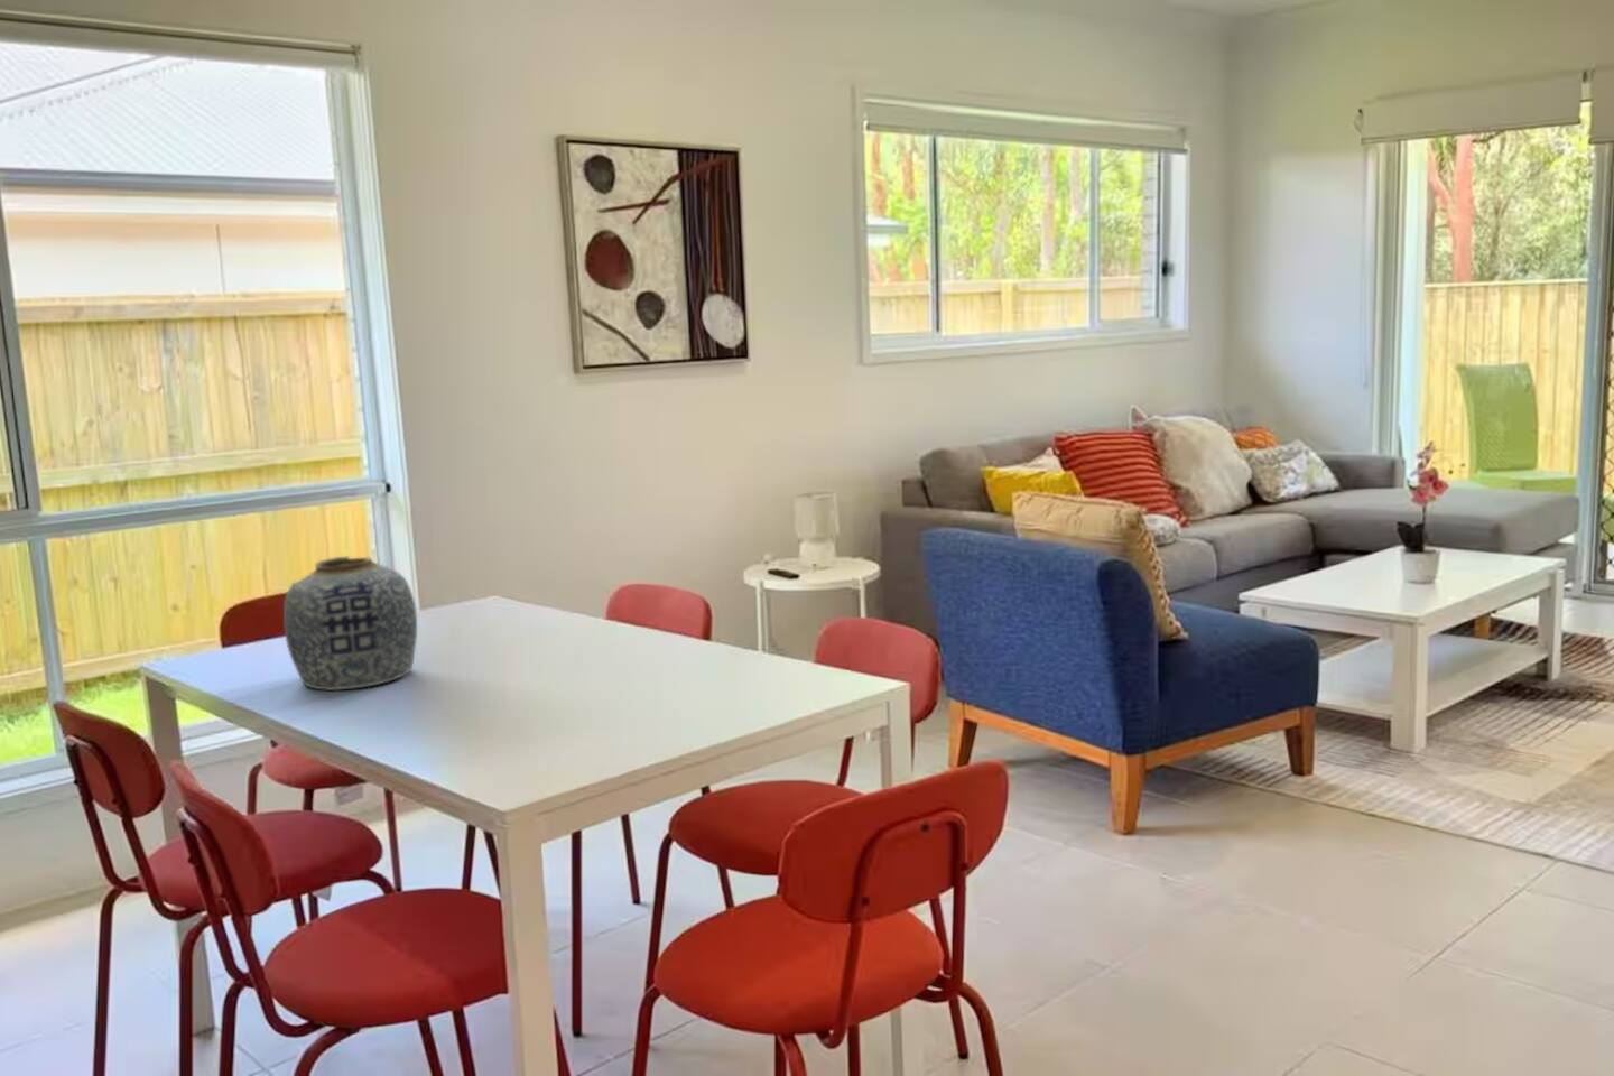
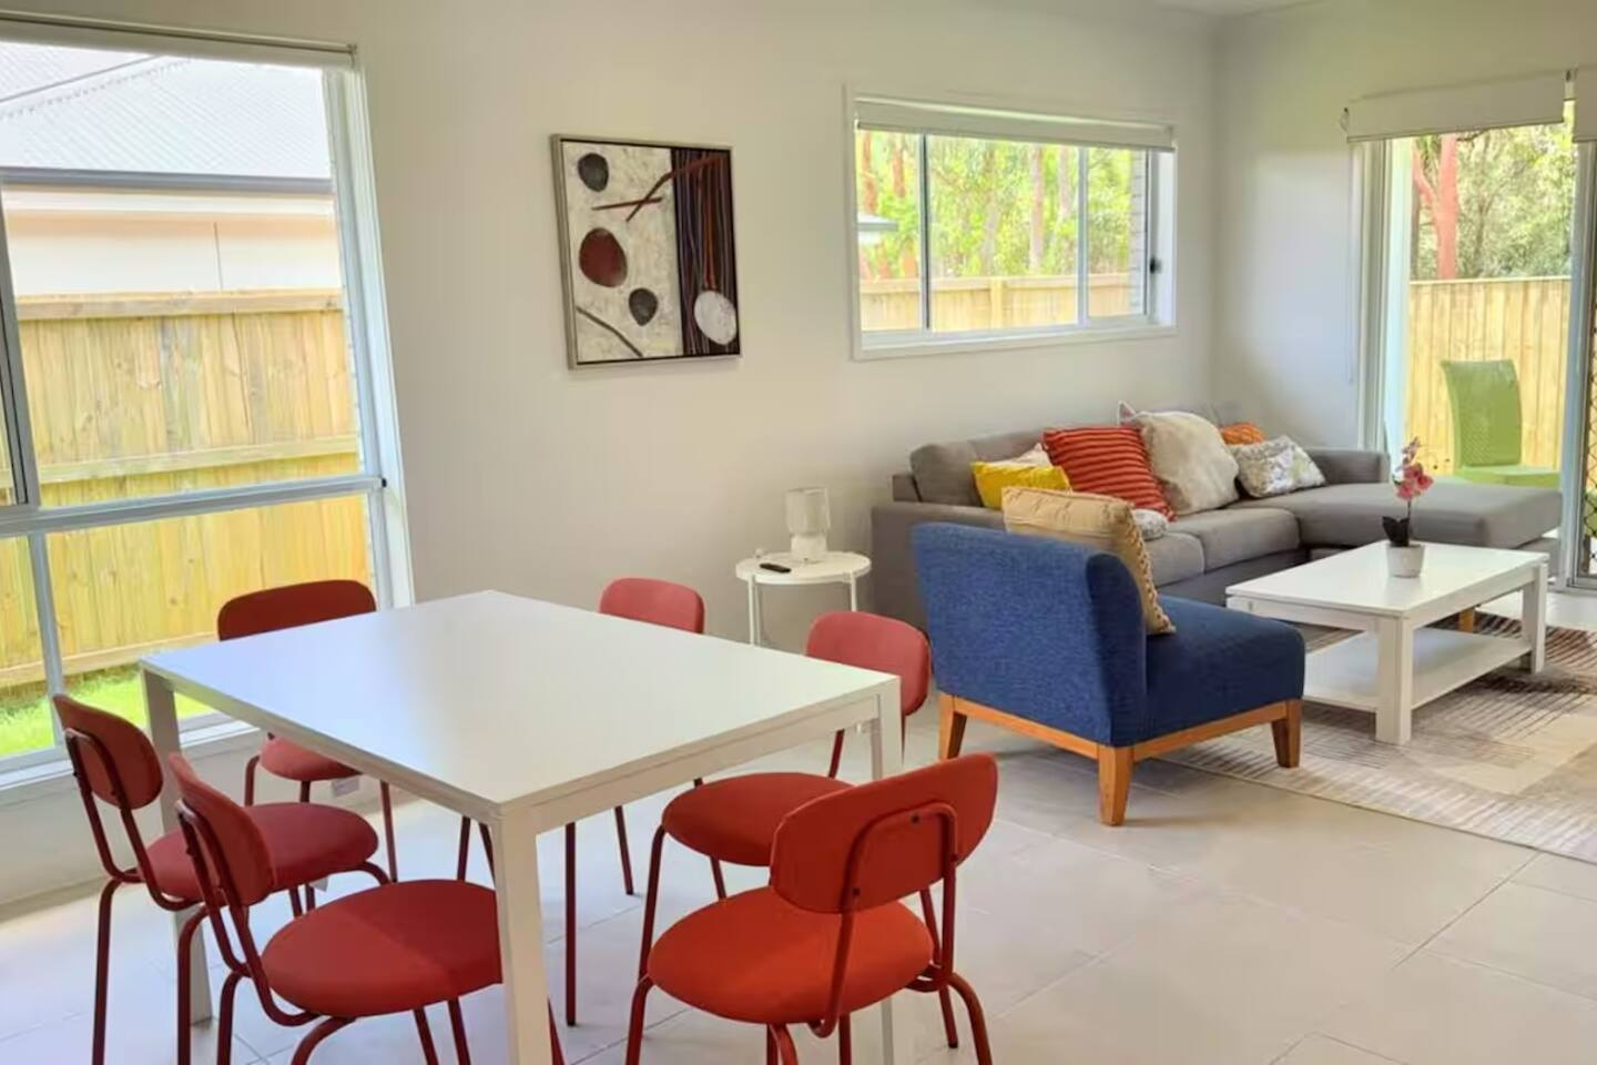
- vase [282,555,418,692]
